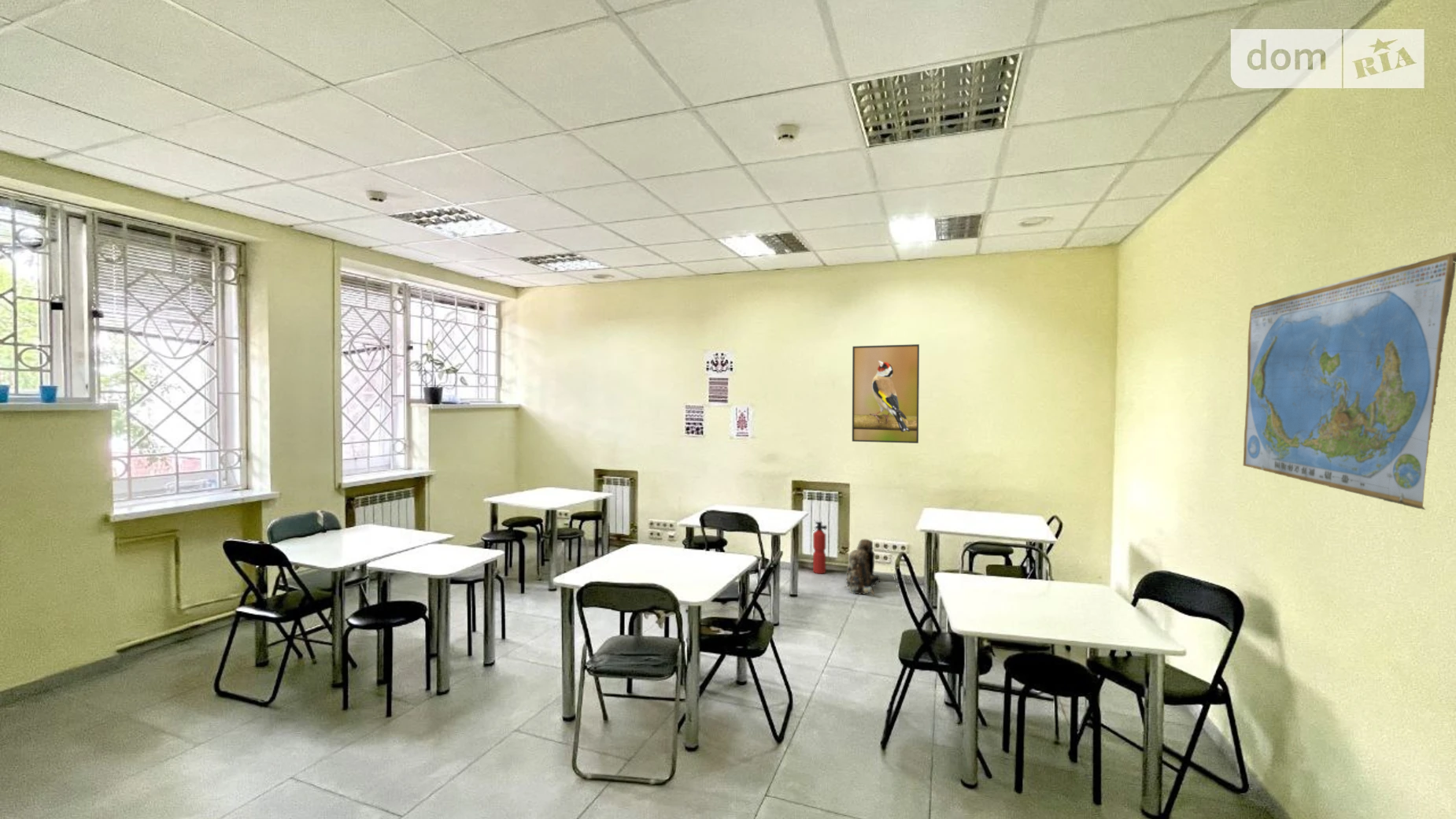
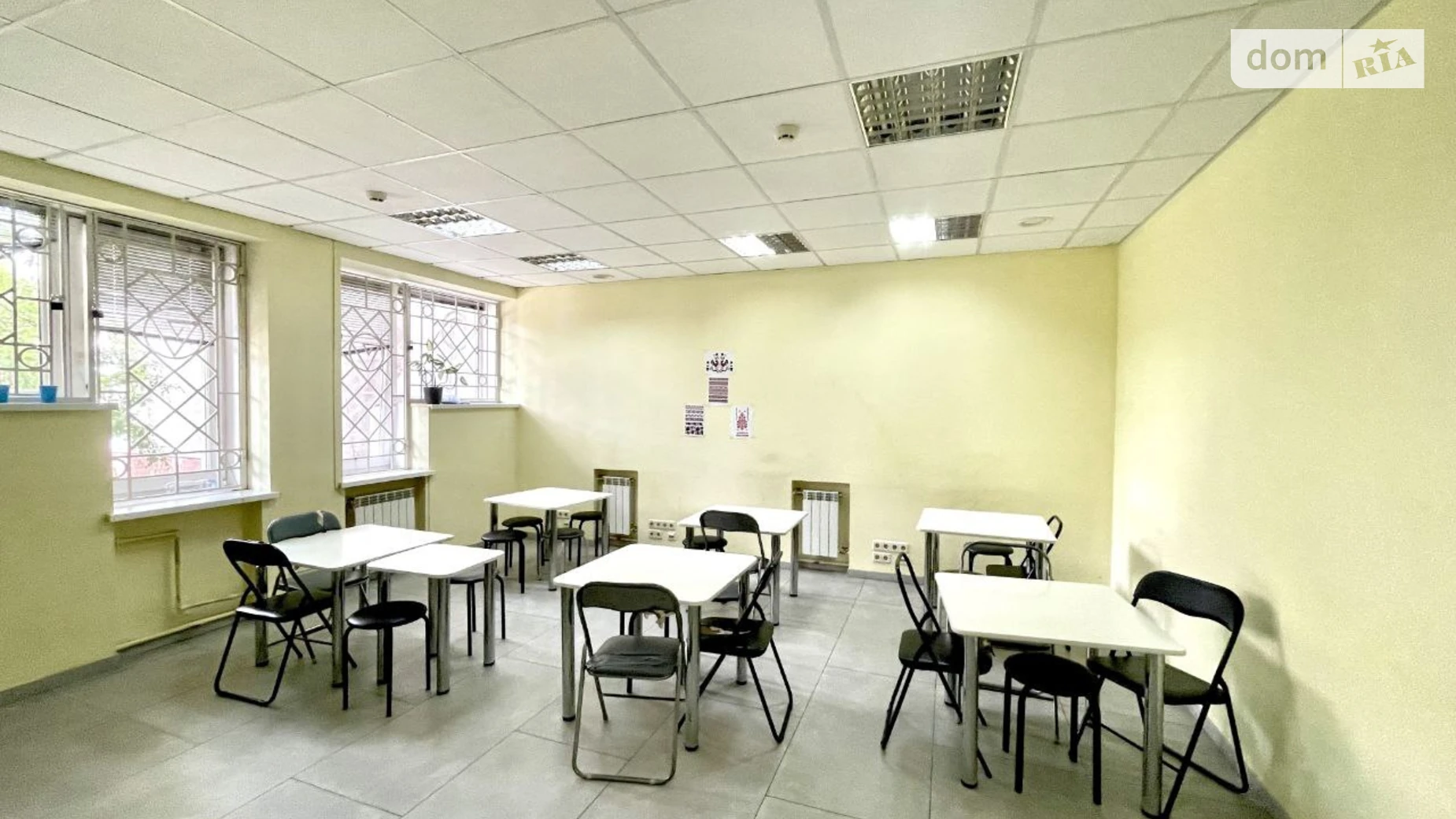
- world map [1243,251,1456,510]
- fire extinguisher [812,521,828,575]
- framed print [852,343,920,444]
- backpack [844,539,881,596]
